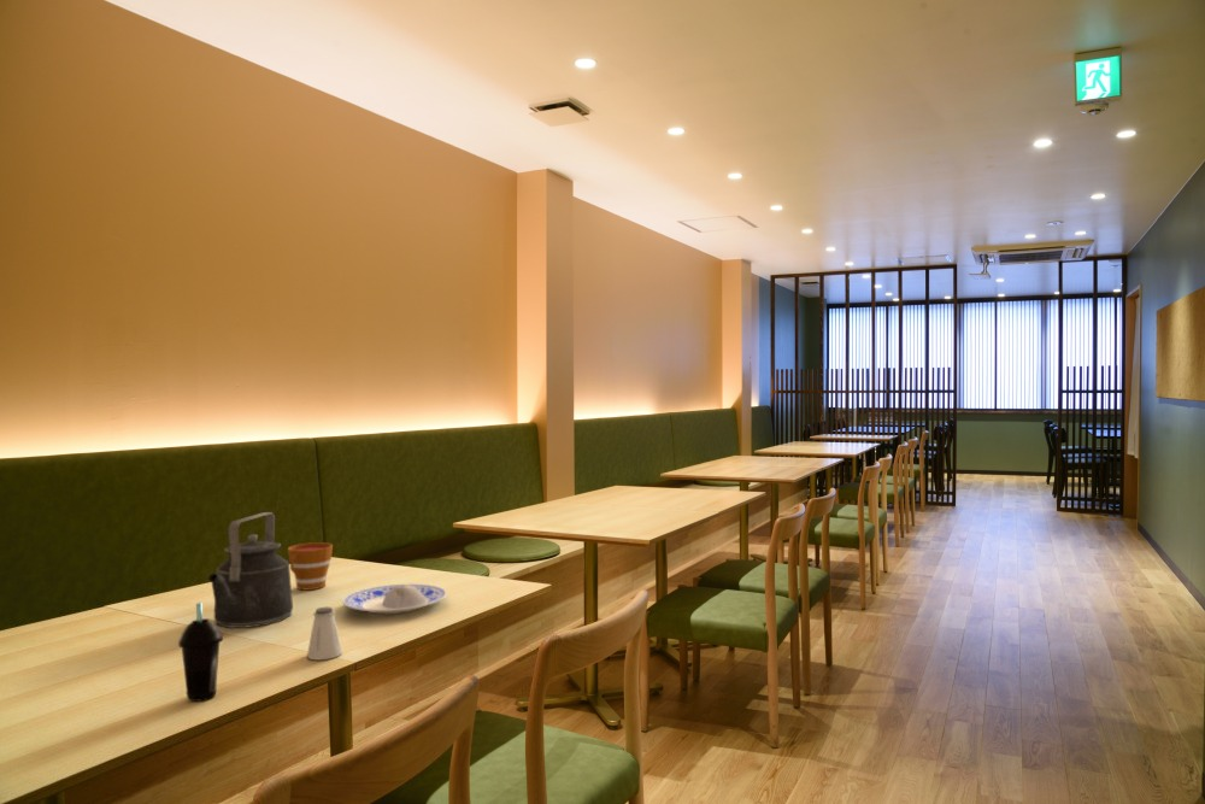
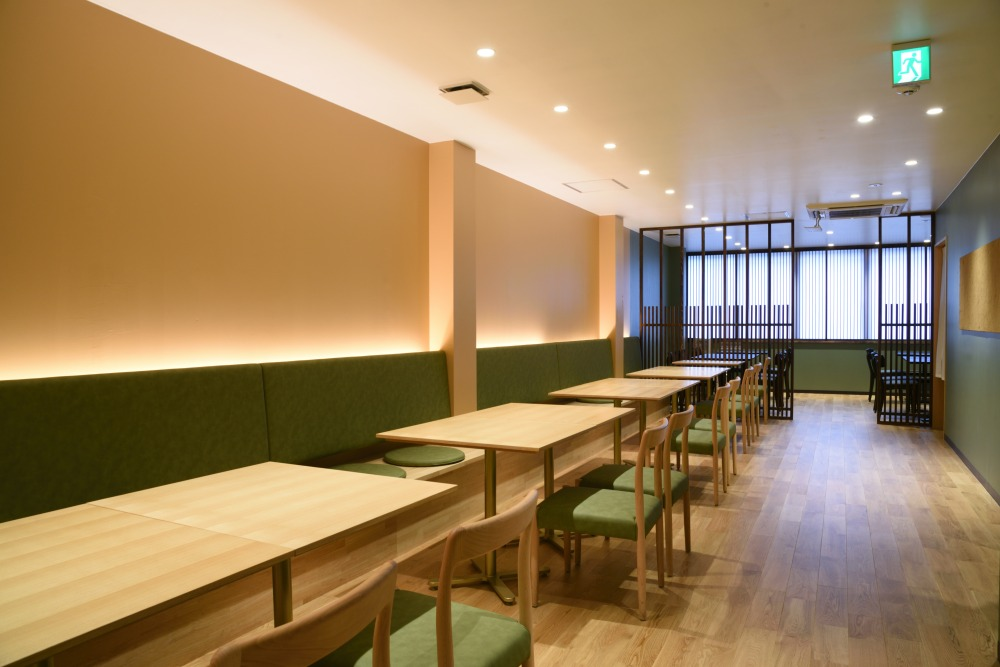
- cup [287,541,334,591]
- saltshaker [306,606,343,661]
- kettle [207,511,294,629]
- cup [177,601,224,703]
- plate [342,582,448,615]
